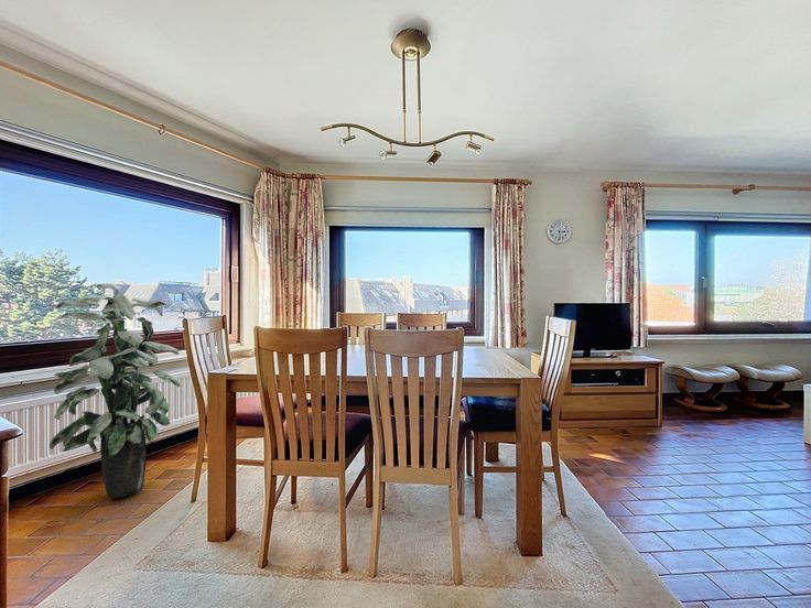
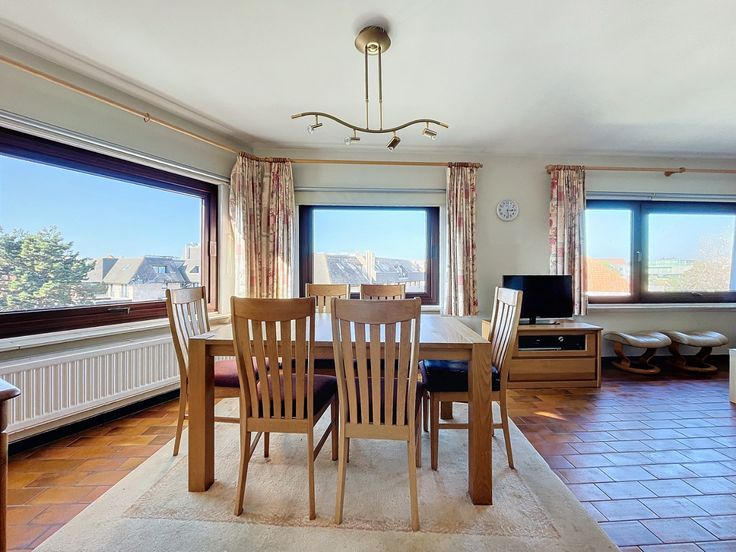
- indoor plant [48,282,182,500]
